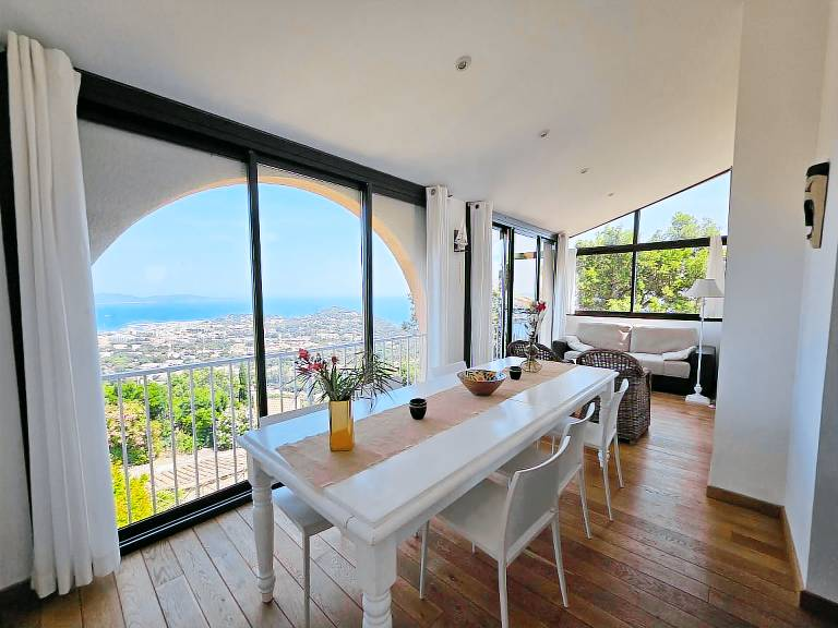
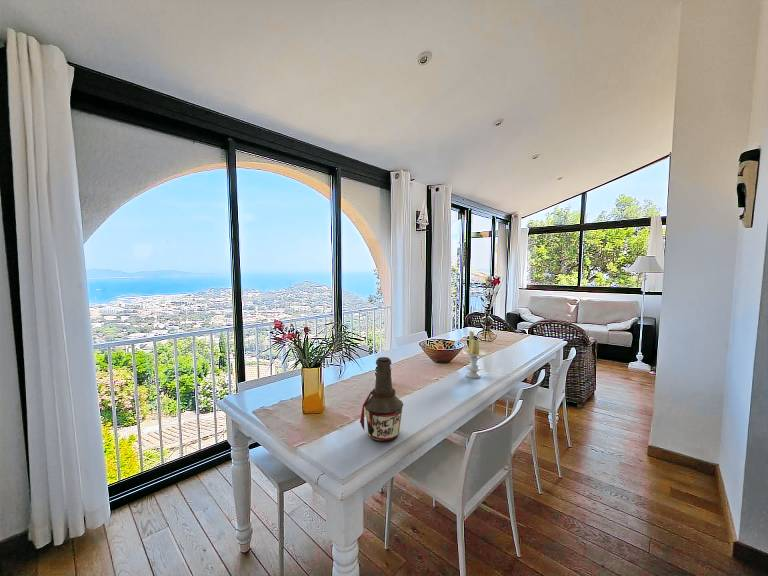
+ bottle [359,356,404,443]
+ candle [461,330,487,379]
